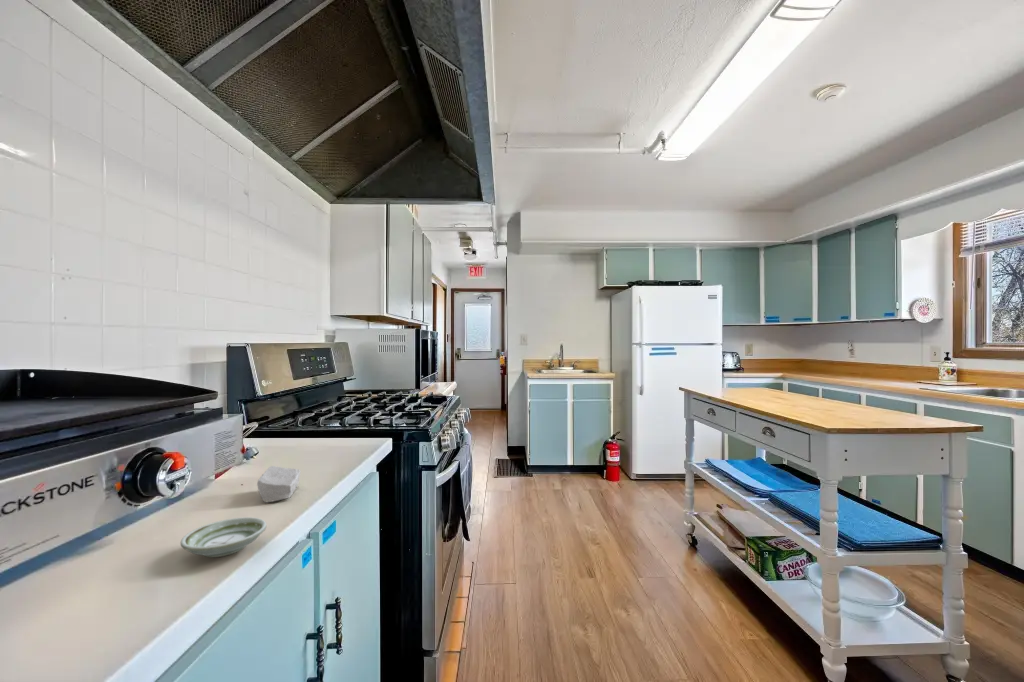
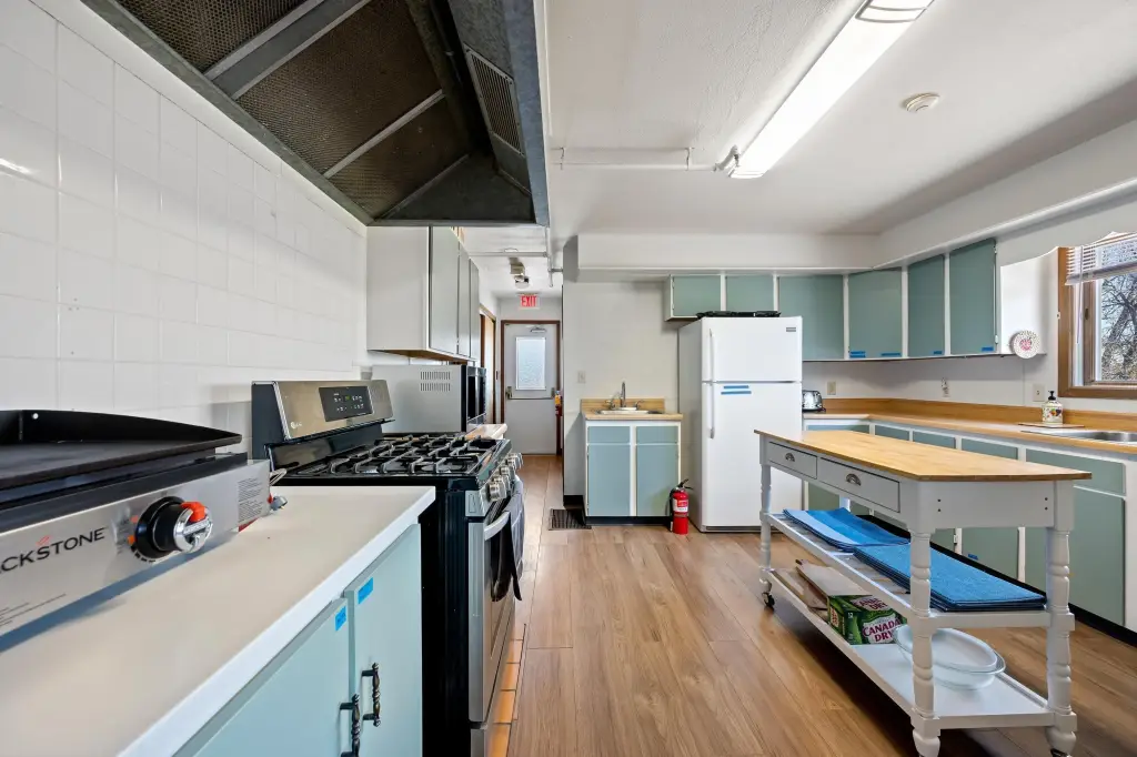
- saucer [179,516,268,558]
- soap bar [256,465,301,503]
